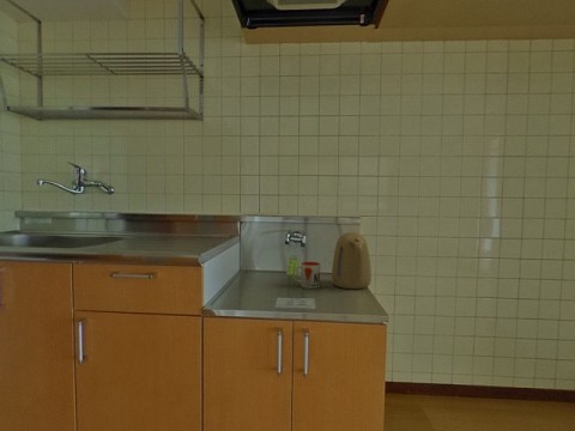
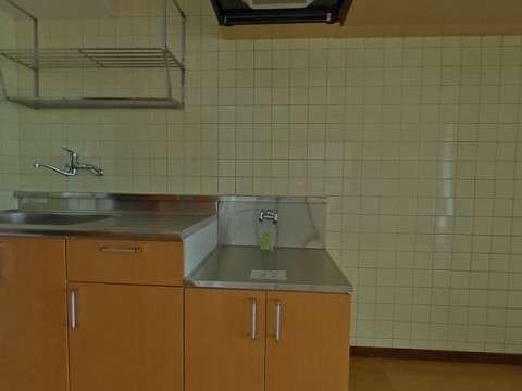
- kettle [331,231,373,290]
- mug [291,261,321,290]
